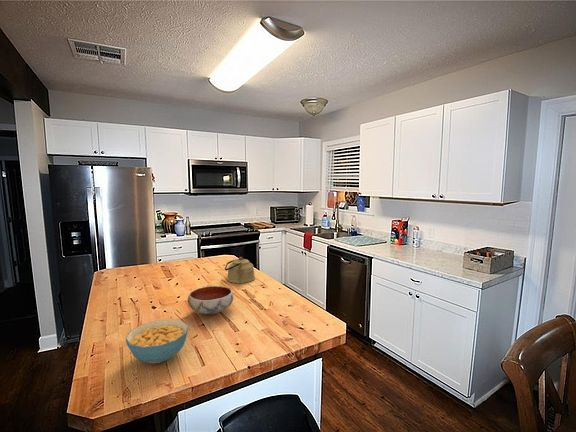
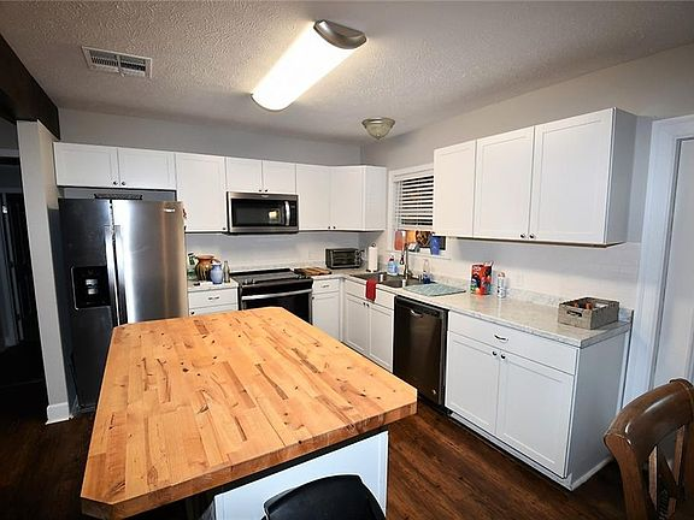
- bowl [187,285,234,316]
- cereal bowl [125,318,189,364]
- kettle [224,256,256,284]
